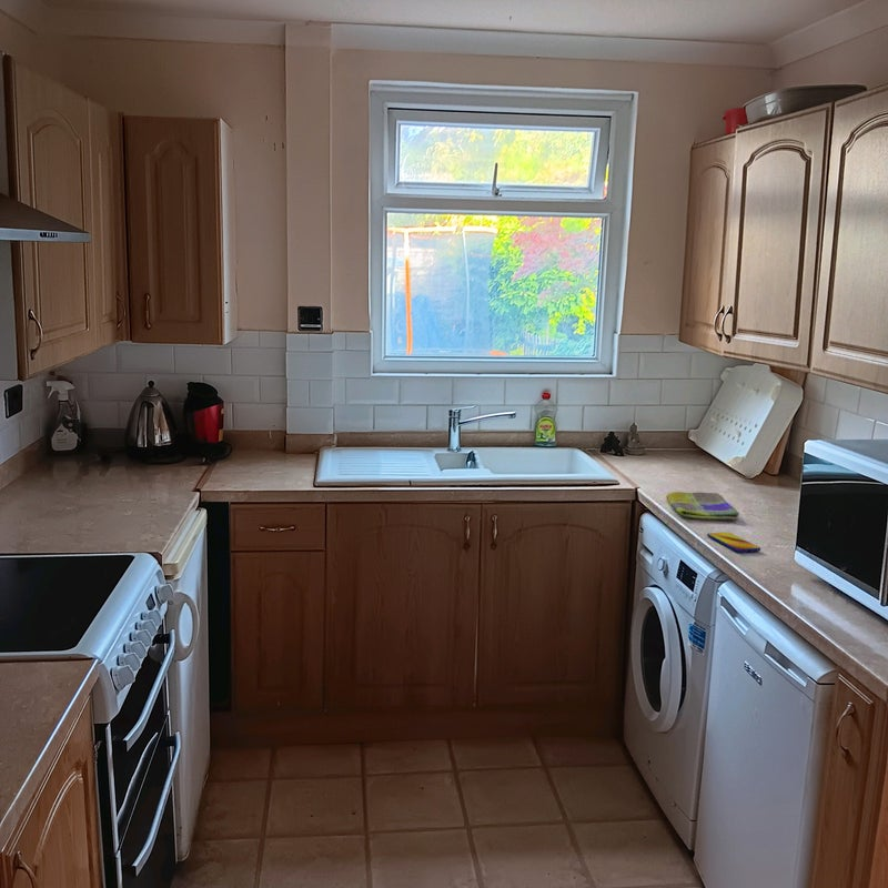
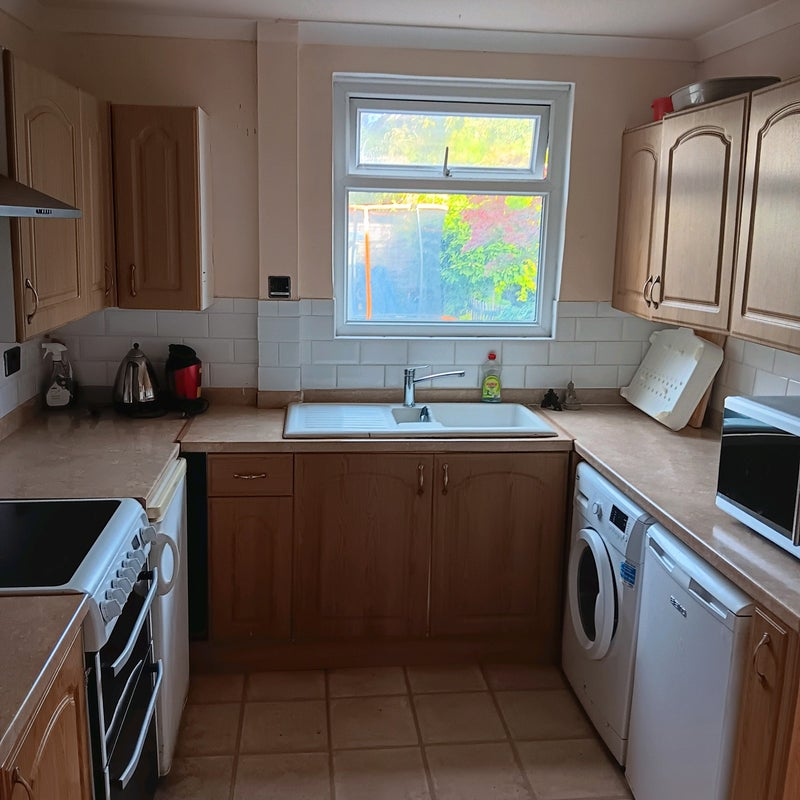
- smartphone [706,532,761,553]
- dish towel [665,491,740,521]
